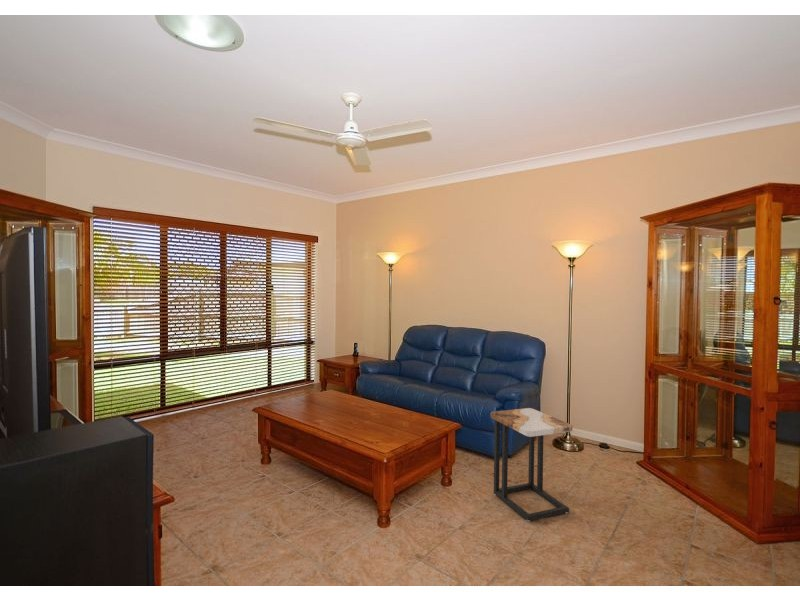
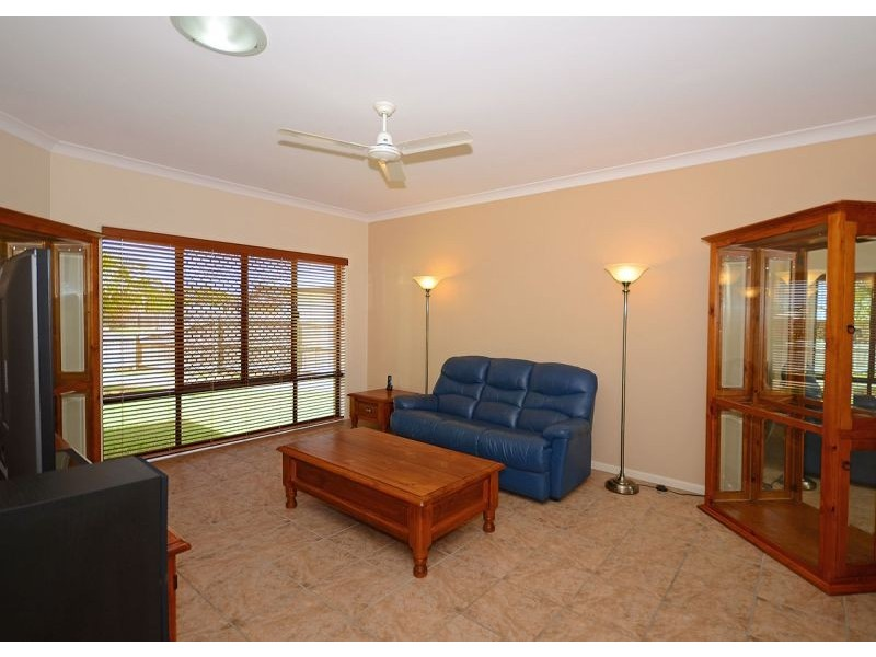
- side table [490,407,573,522]
